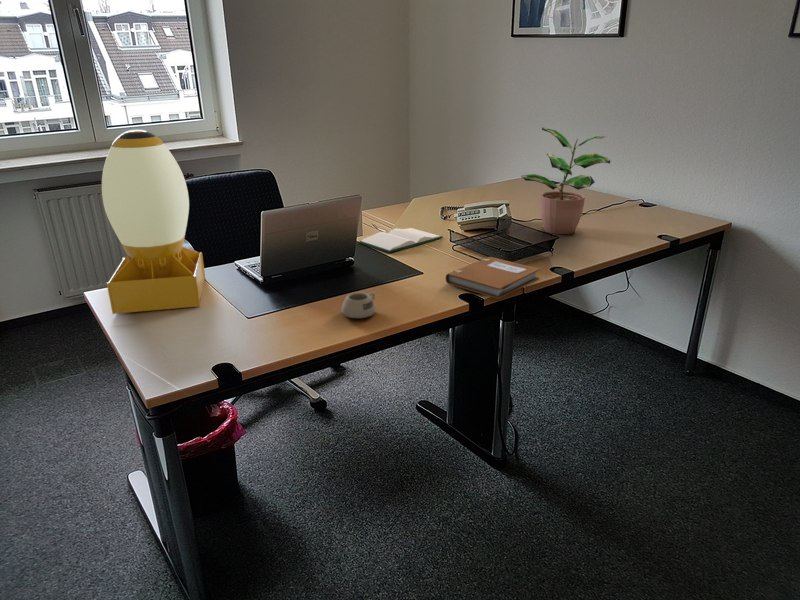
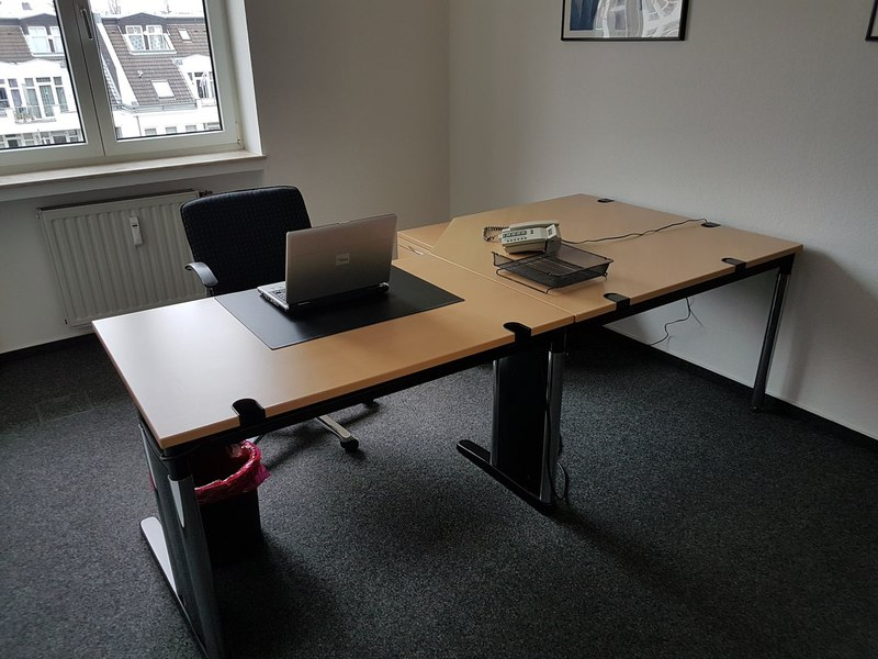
- hardback book [358,227,444,254]
- desk lamp [101,129,206,315]
- potted plant [520,126,611,235]
- mug [340,291,377,319]
- notebook [445,256,541,300]
